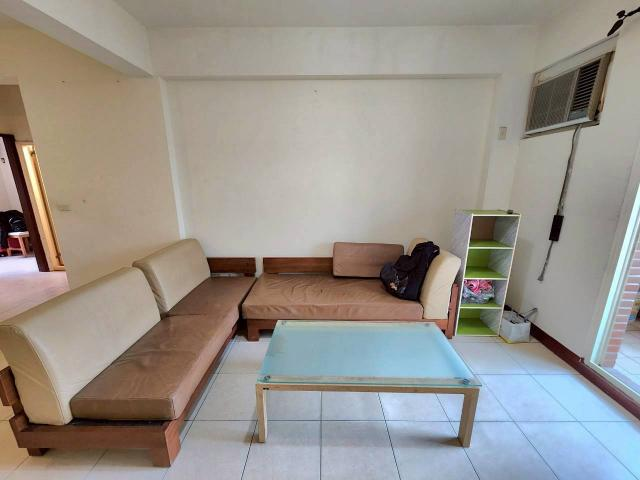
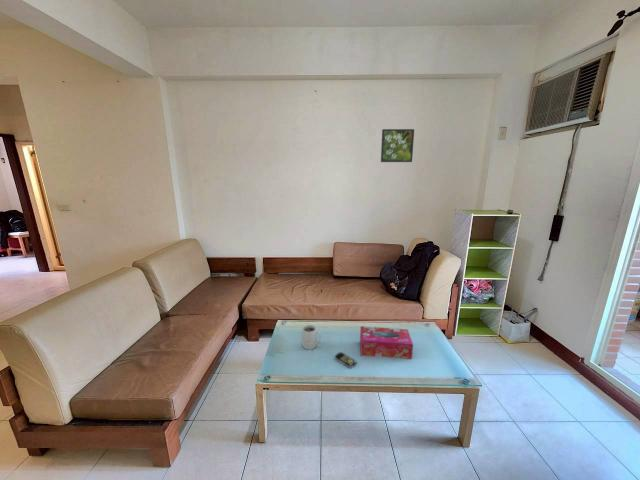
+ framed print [380,128,415,163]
+ mug [301,324,322,351]
+ tissue box [359,325,414,360]
+ remote control [334,351,358,369]
